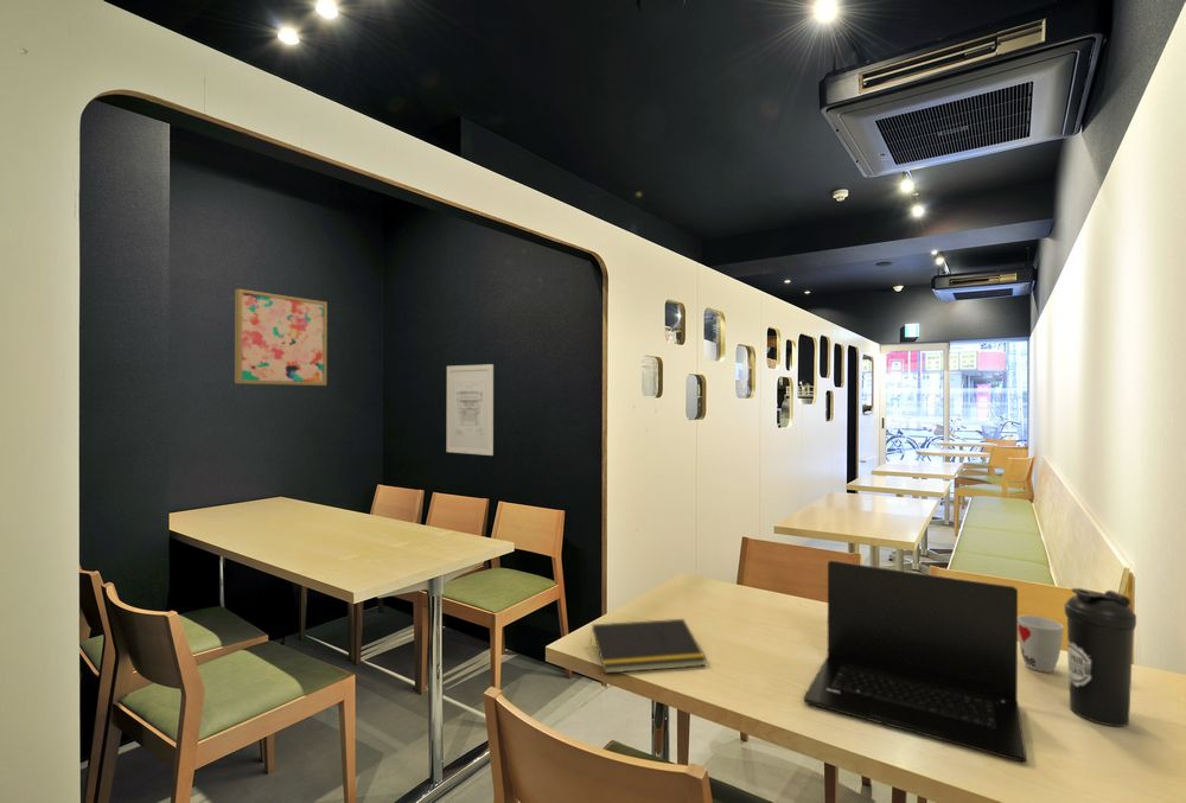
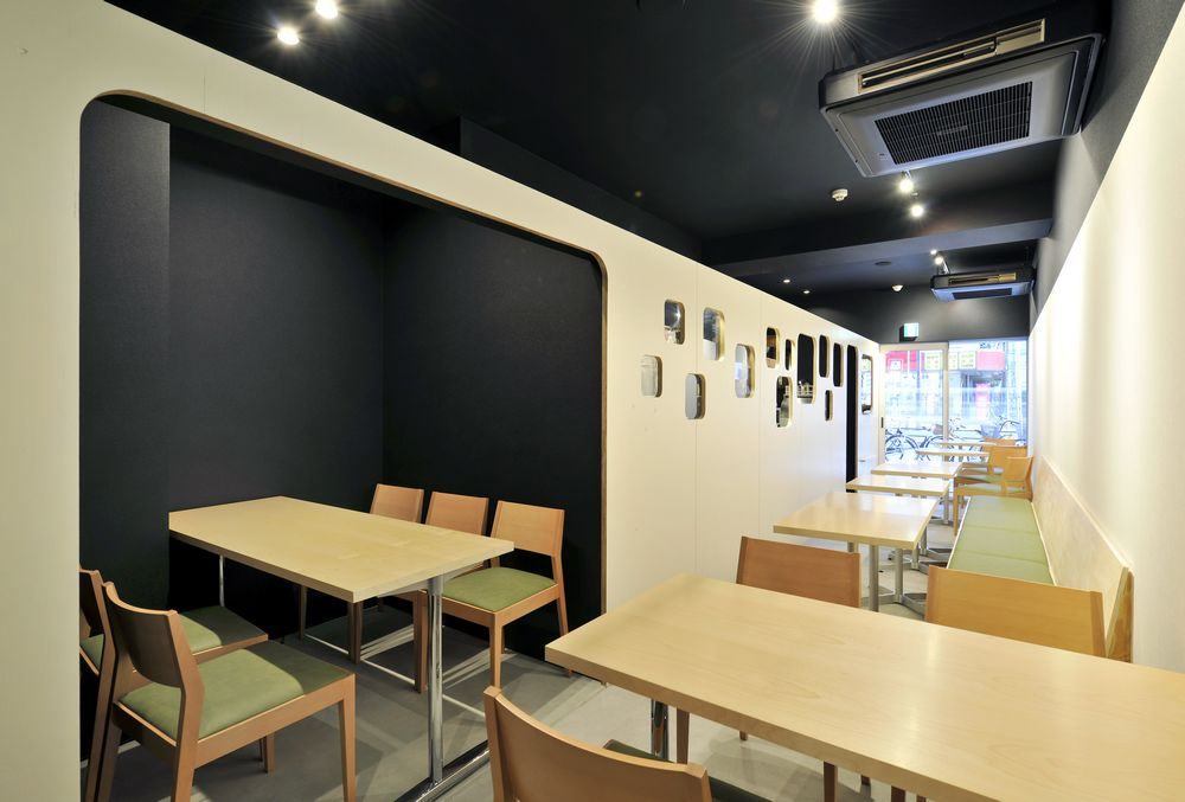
- cup [1018,614,1064,674]
- laptop [803,560,1027,763]
- wall art [234,287,329,387]
- notepad [588,618,708,675]
- wall art [446,363,495,457]
- water bottle [1064,587,1137,727]
